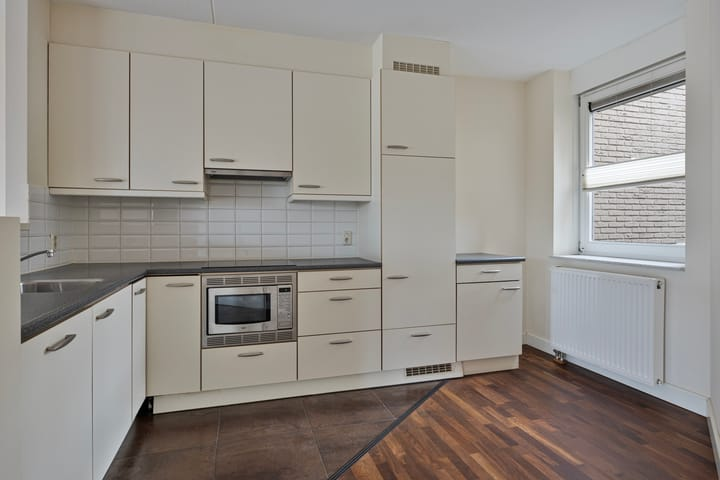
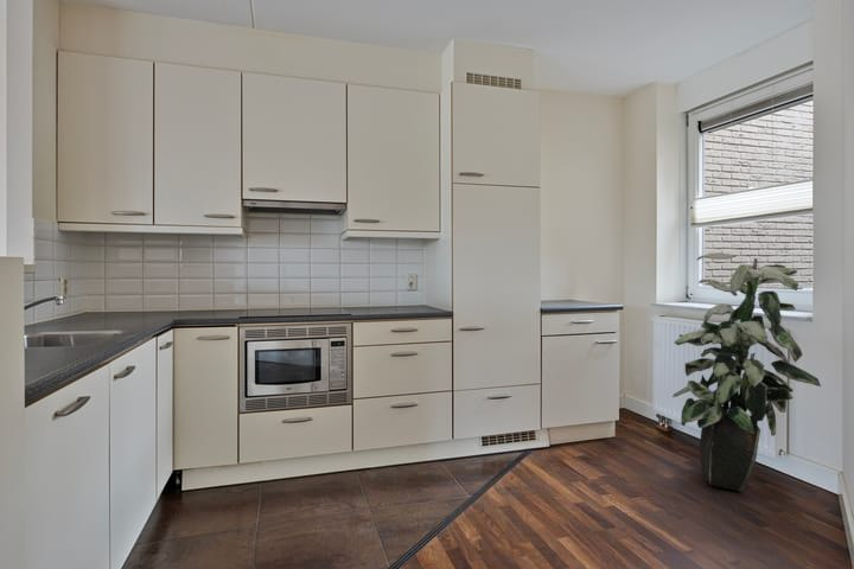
+ indoor plant [671,251,822,493]
